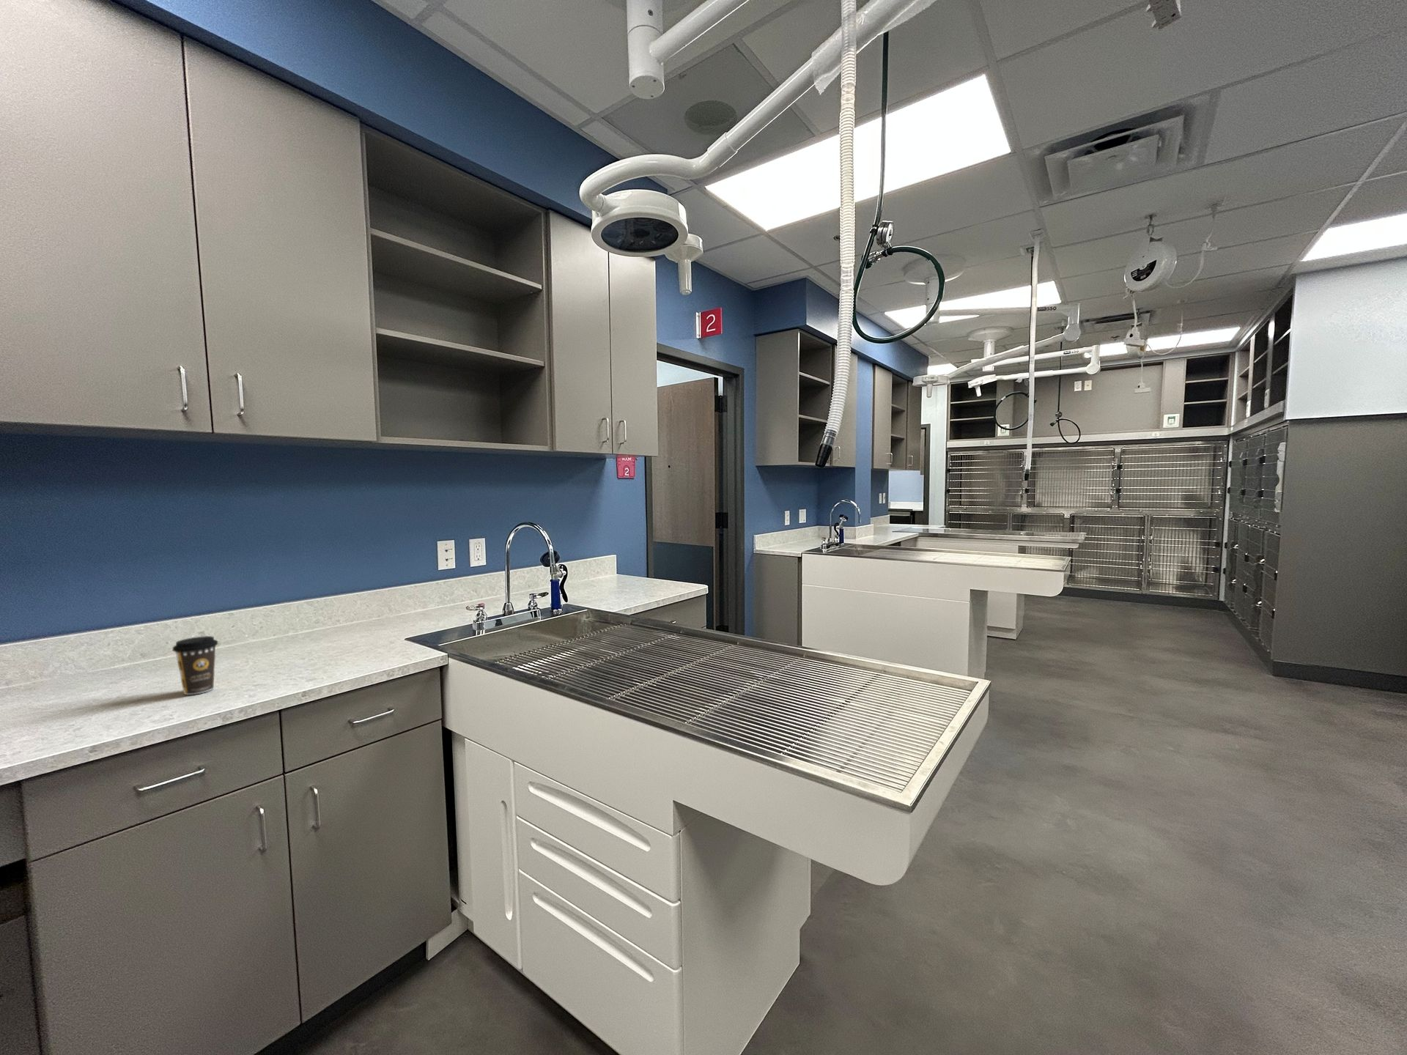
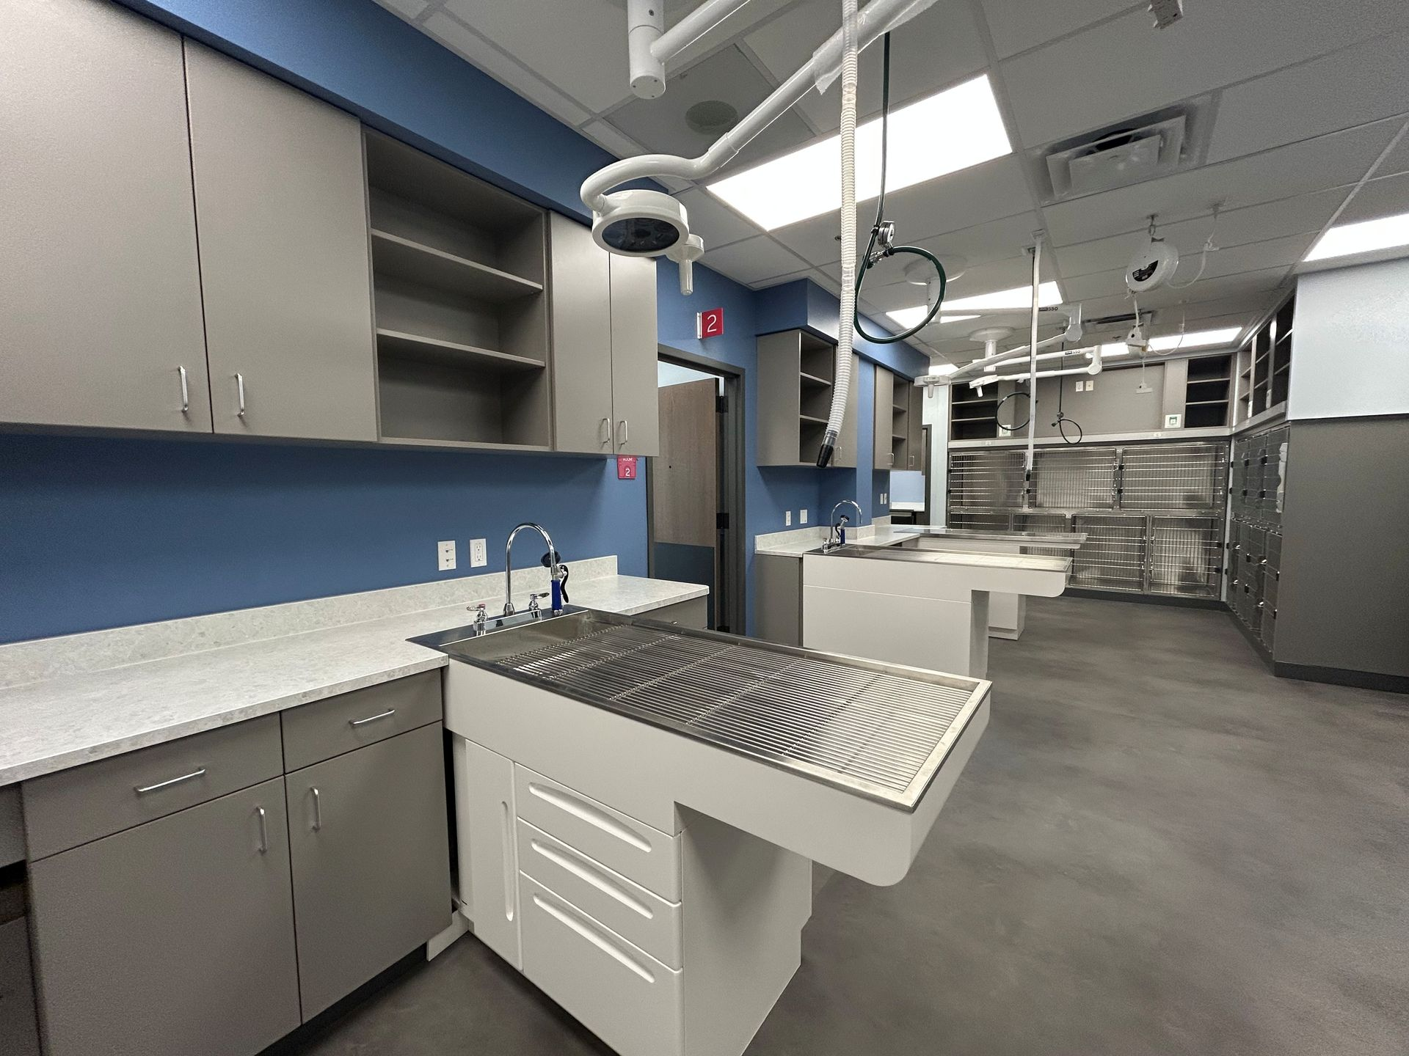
- coffee cup [172,635,219,695]
